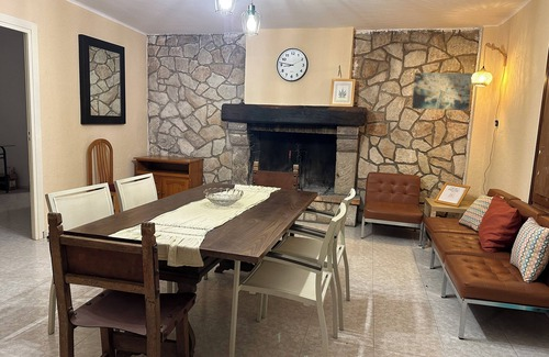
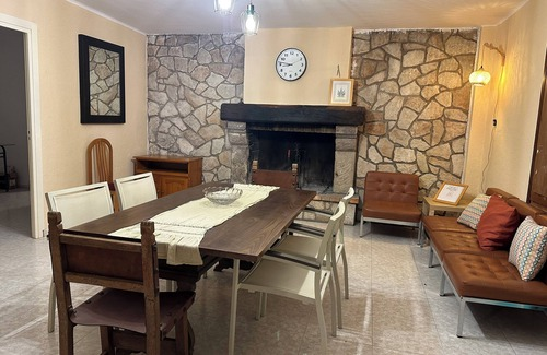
- wall art [411,71,473,111]
